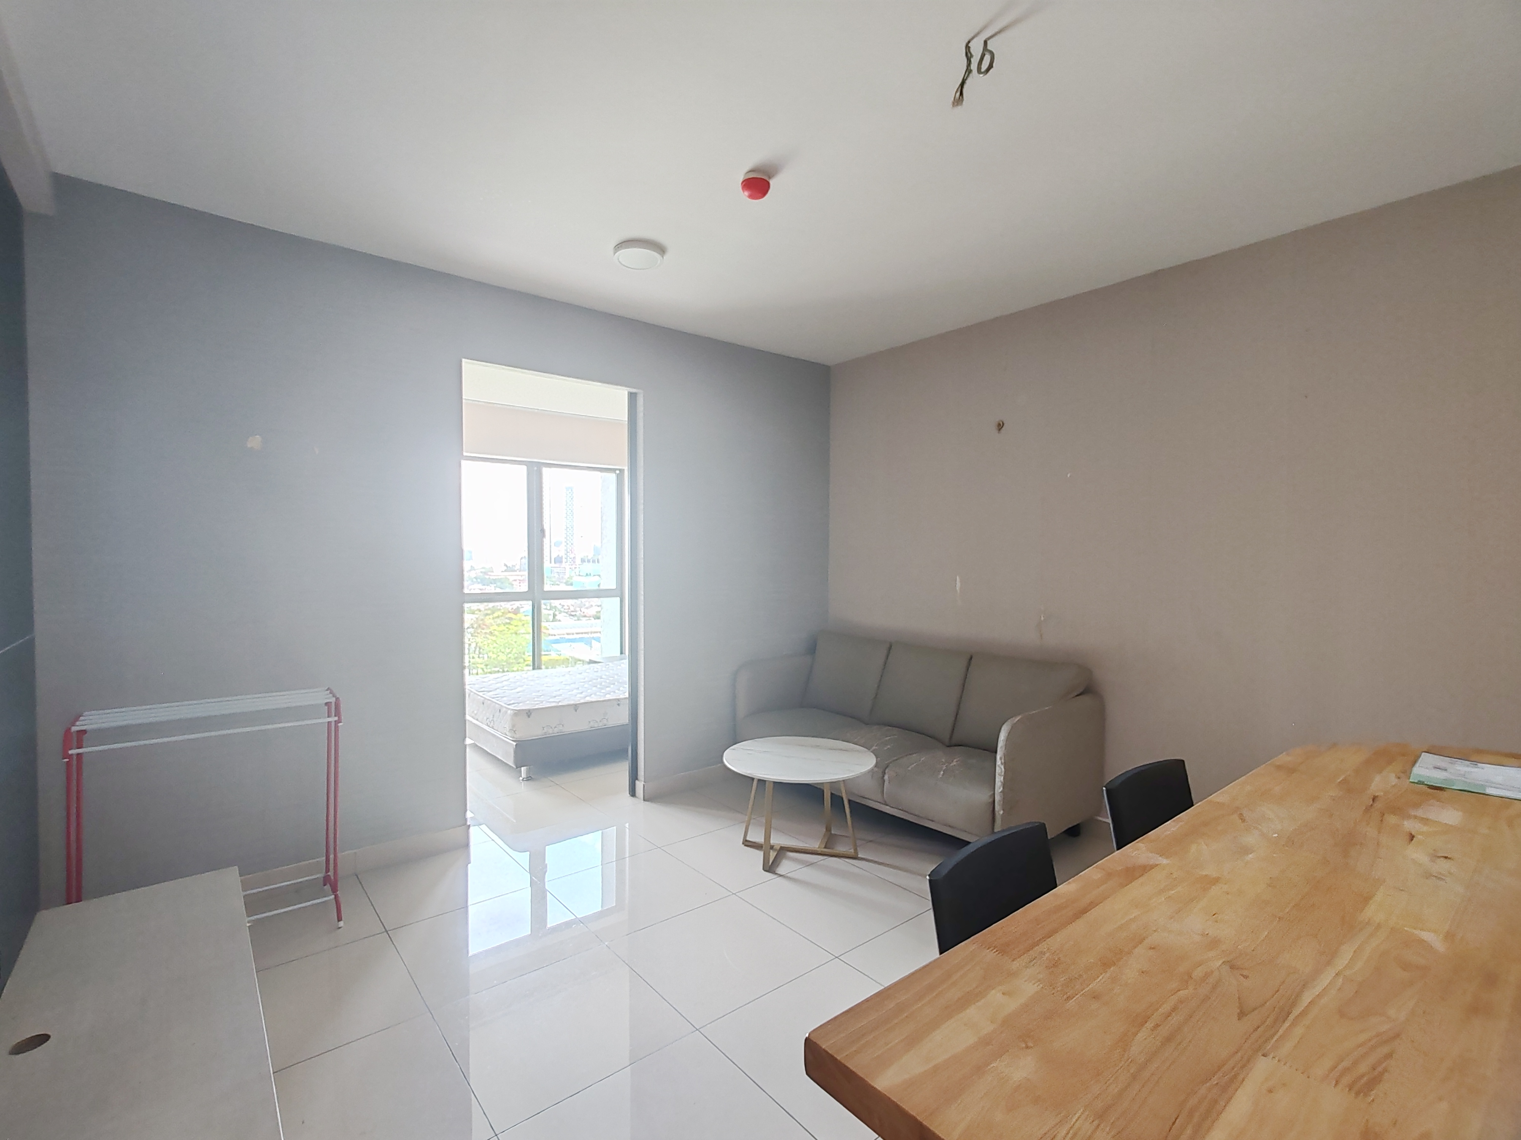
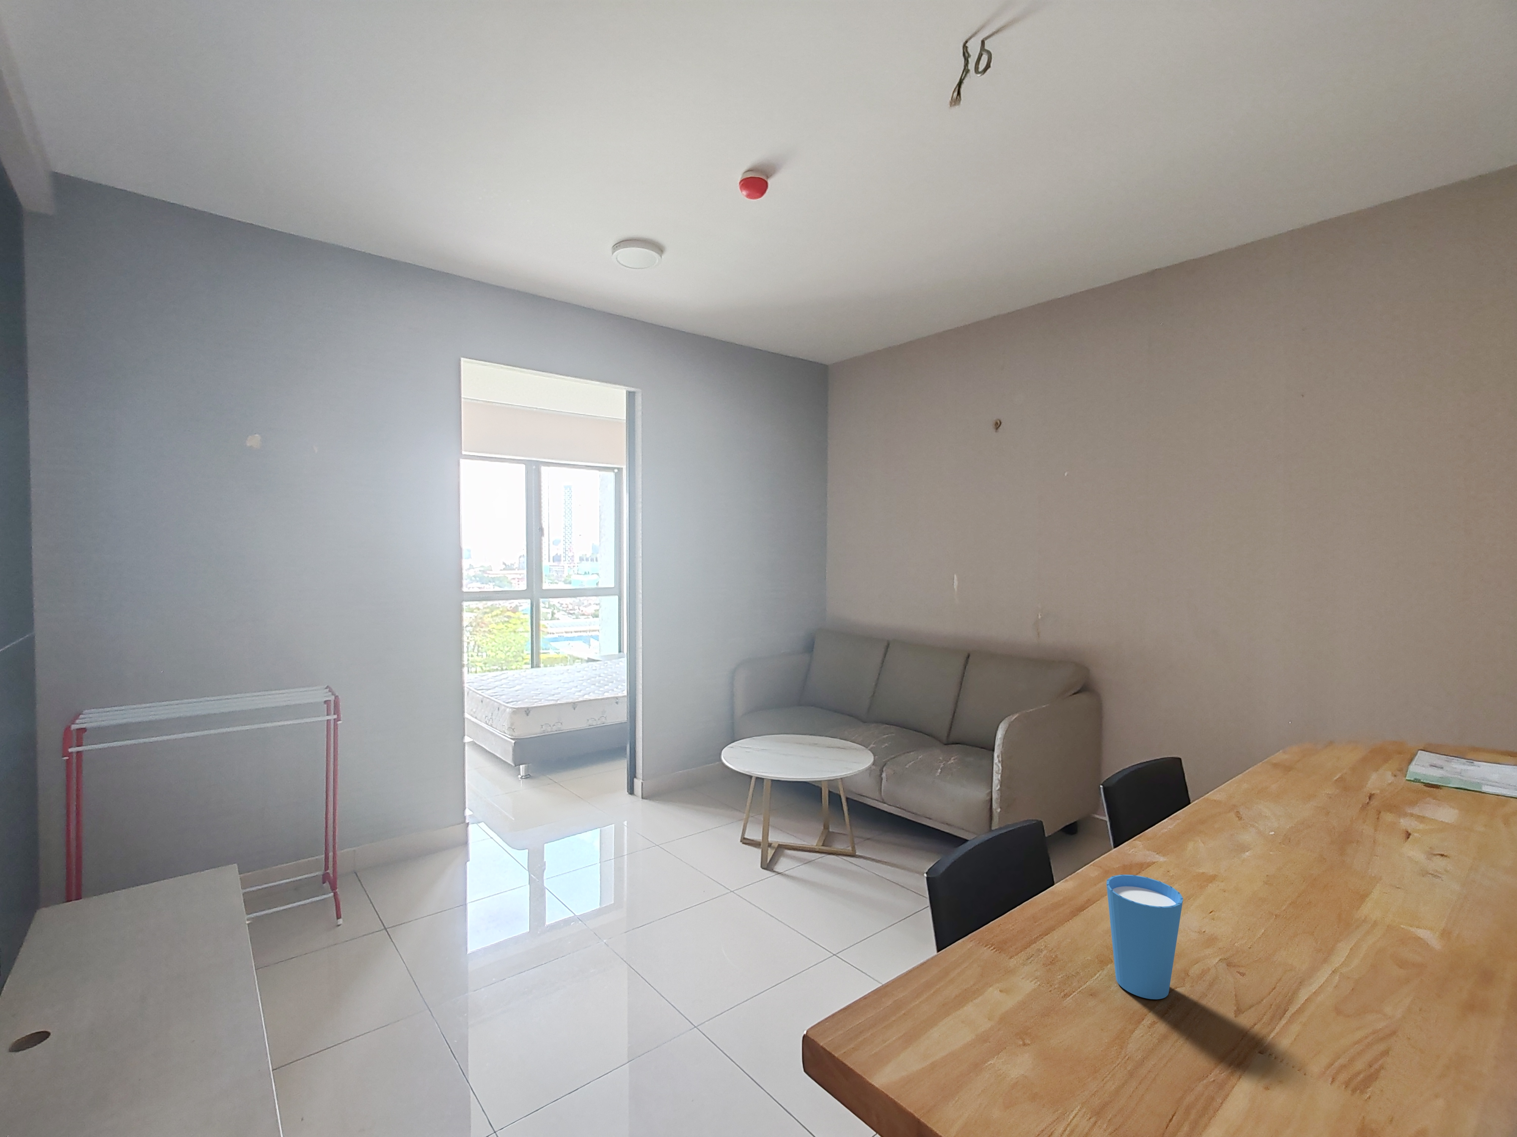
+ cup [1106,874,1184,1000]
